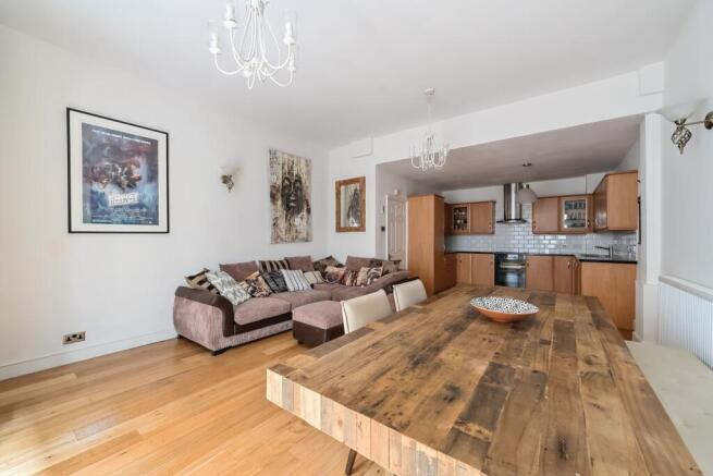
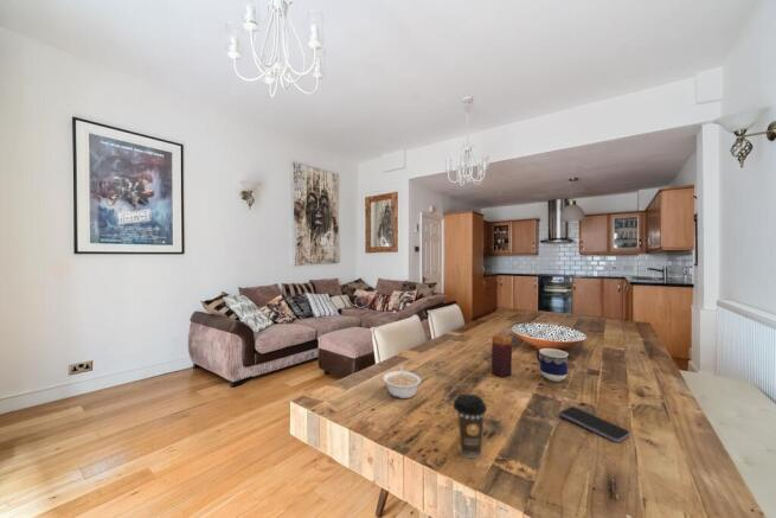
+ cup [535,347,570,383]
+ smartphone [559,405,631,443]
+ legume [381,364,422,399]
+ coffee cup [451,392,488,459]
+ candle [490,333,513,378]
